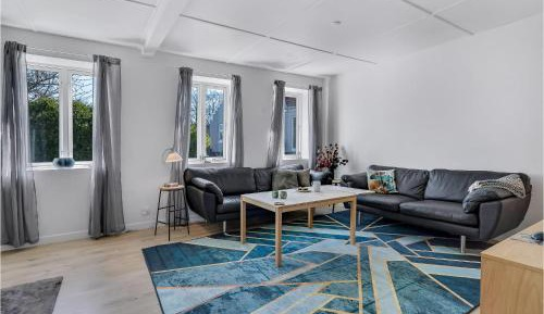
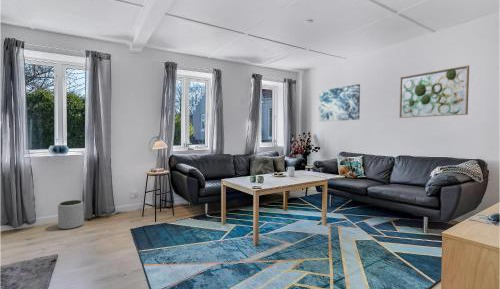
+ wall art [318,83,361,122]
+ plant pot [57,199,85,230]
+ wall art [398,64,470,119]
